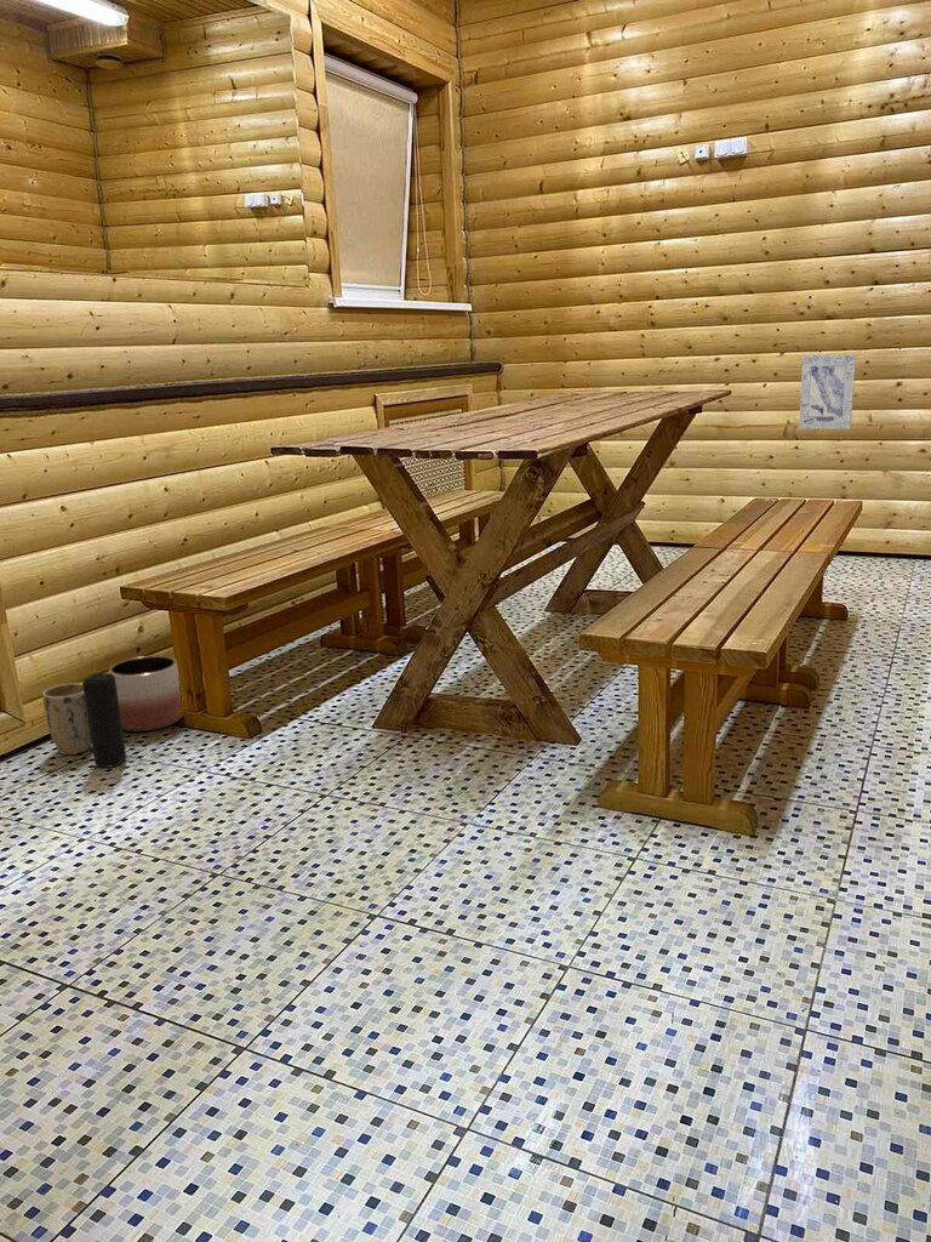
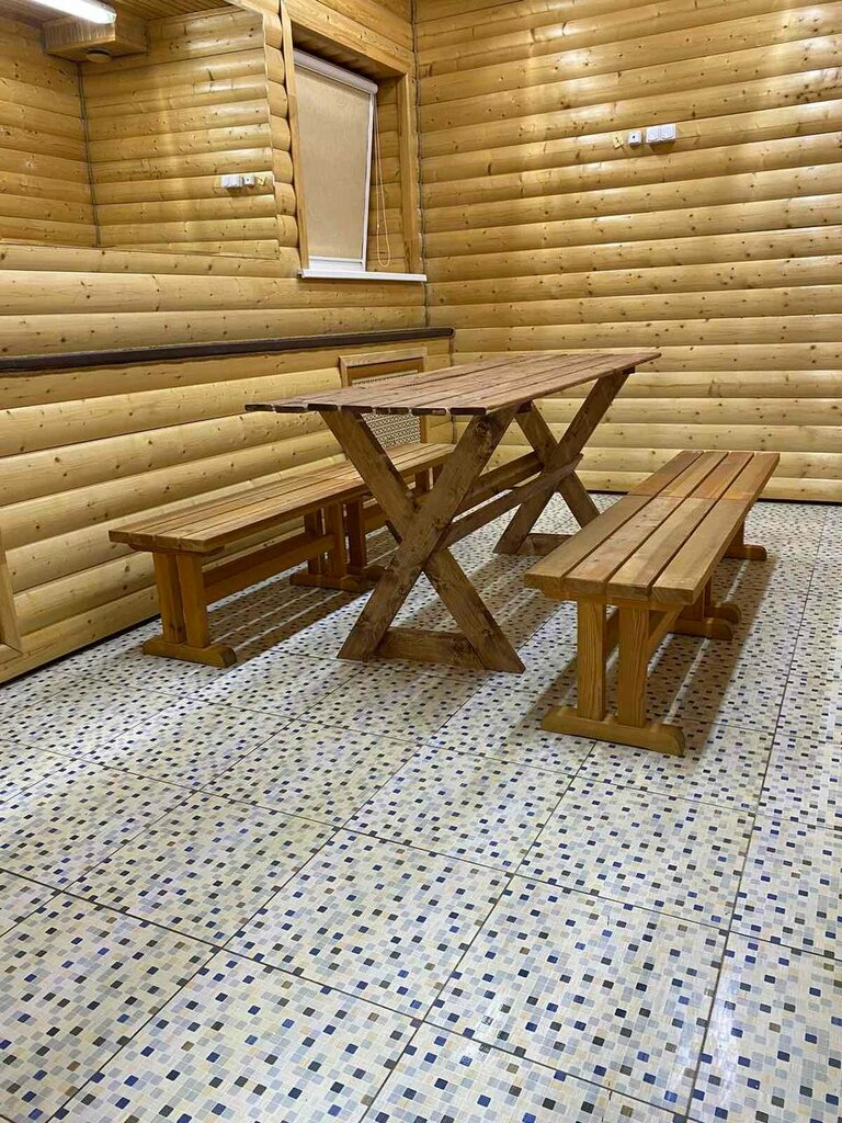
- planter [108,655,183,733]
- speaker [81,672,127,769]
- plant pot [41,683,92,756]
- wall art [798,353,857,431]
